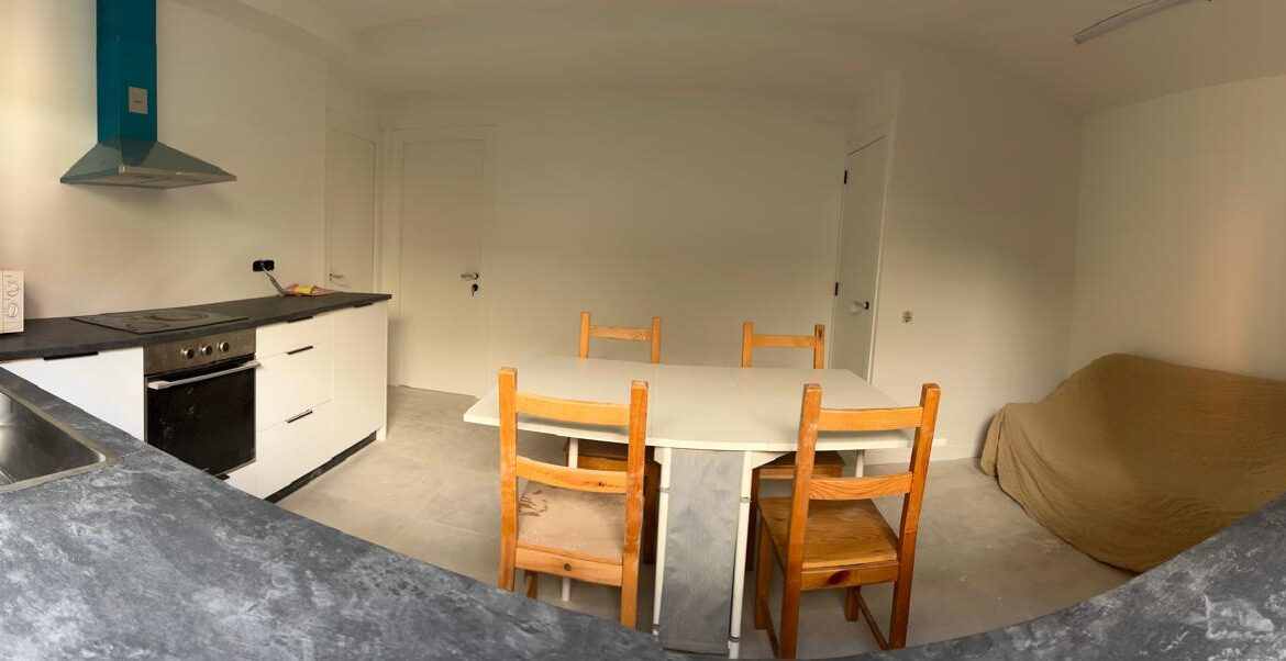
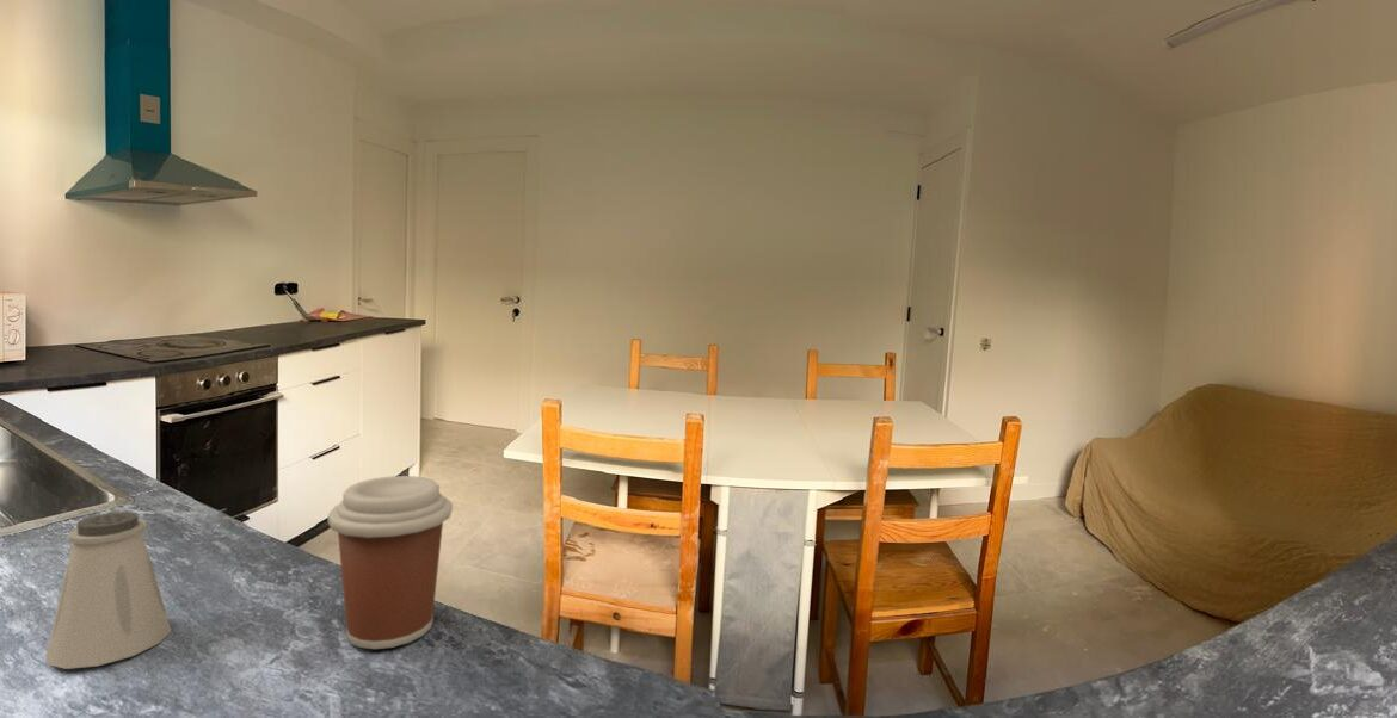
+ saltshaker [45,510,173,670]
+ coffee cup [327,475,454,650]
